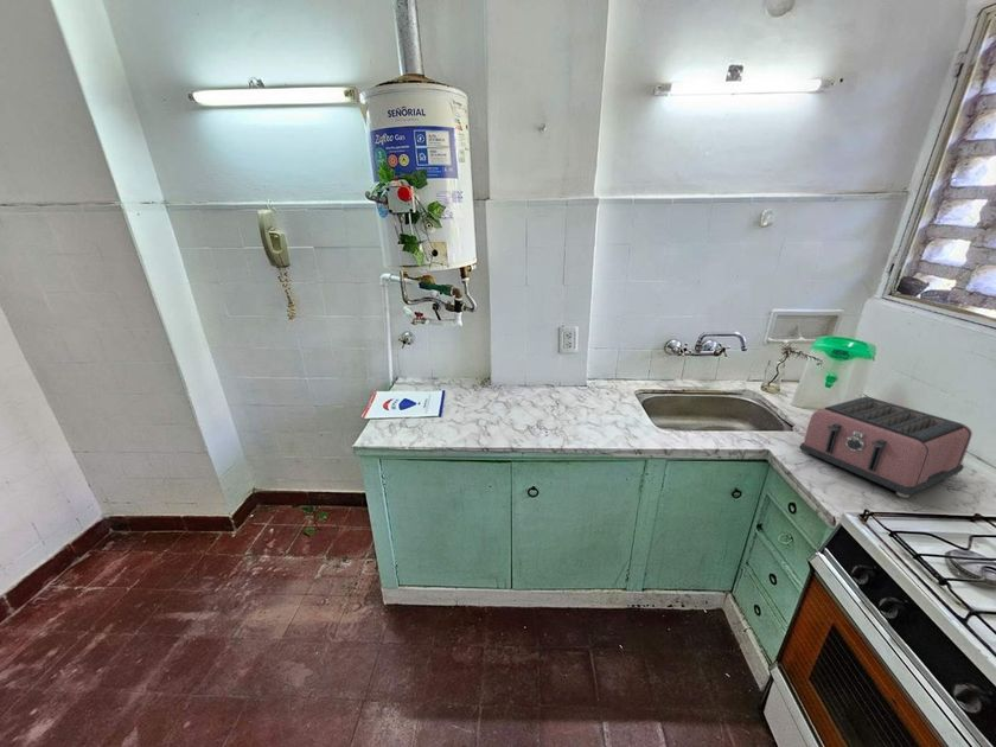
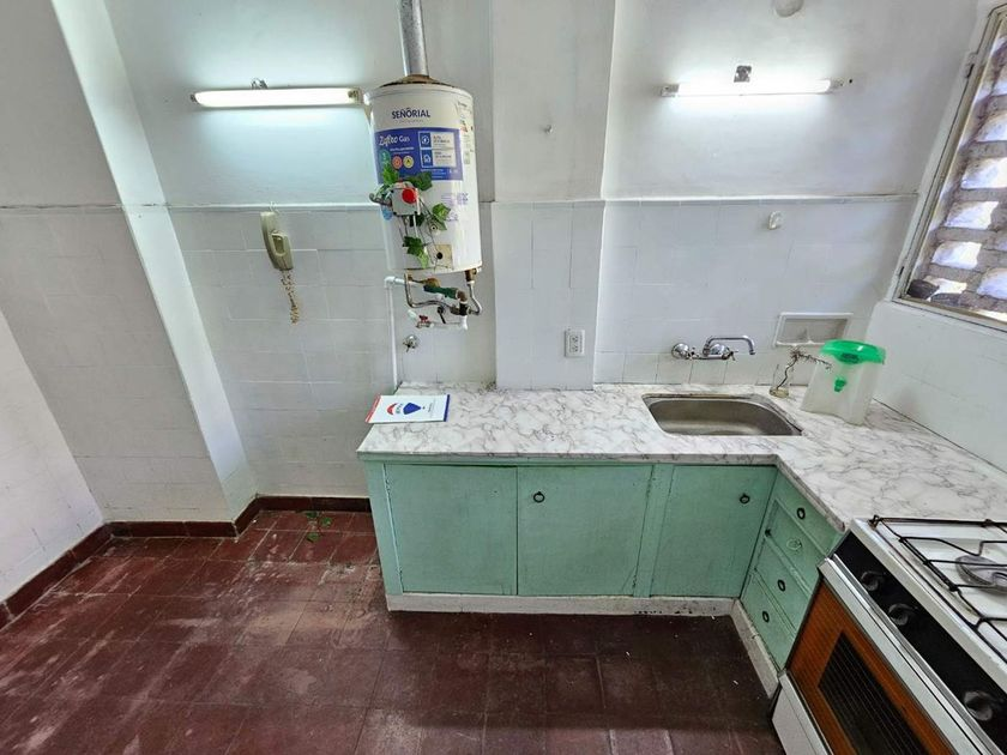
- toaster [798,396,973,499]
